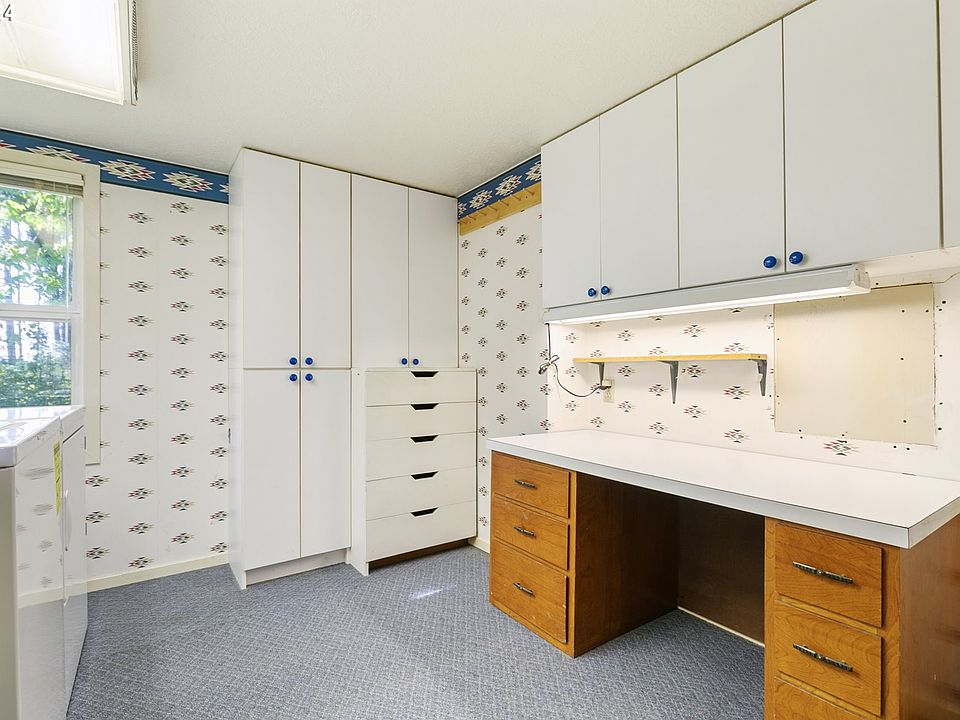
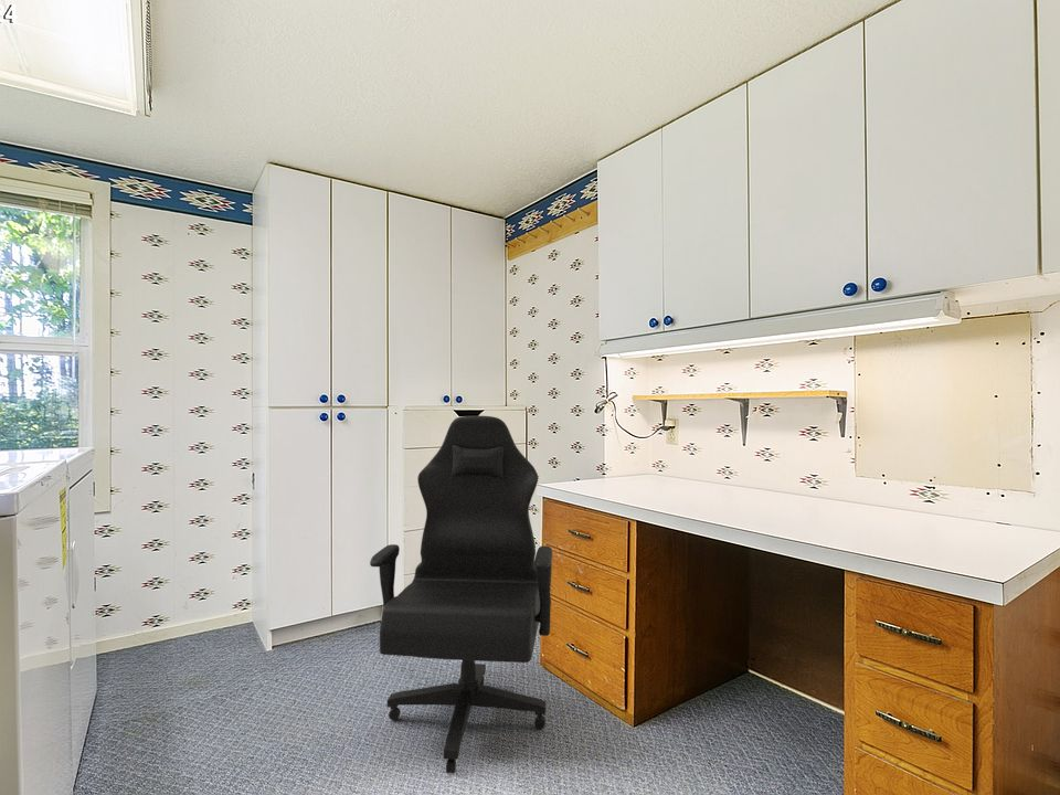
+ office chair [369,414,553,775]
